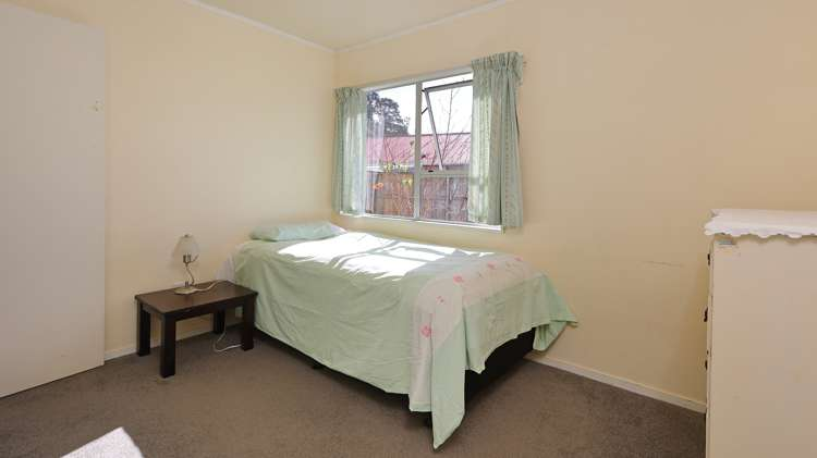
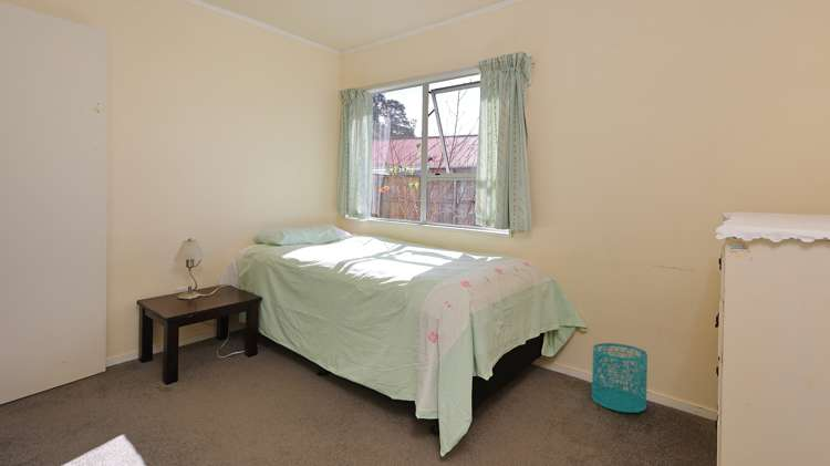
+ wastebasket [591,342,649,414]
